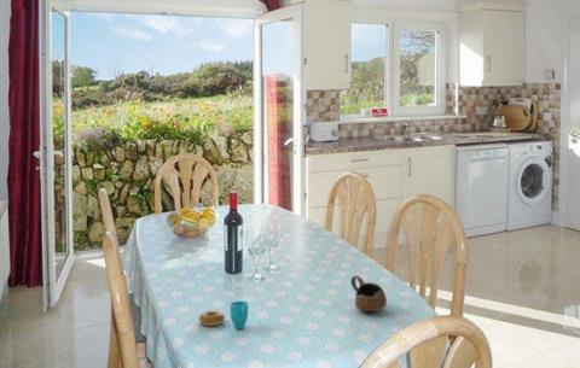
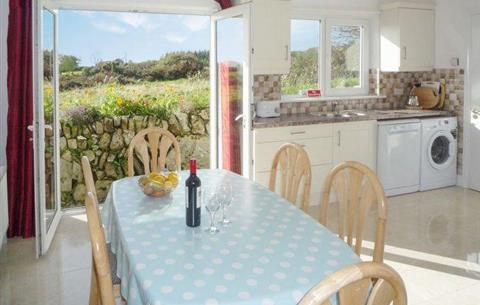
- cup [198,300,249,329]
- cup [350,275,388,312]
